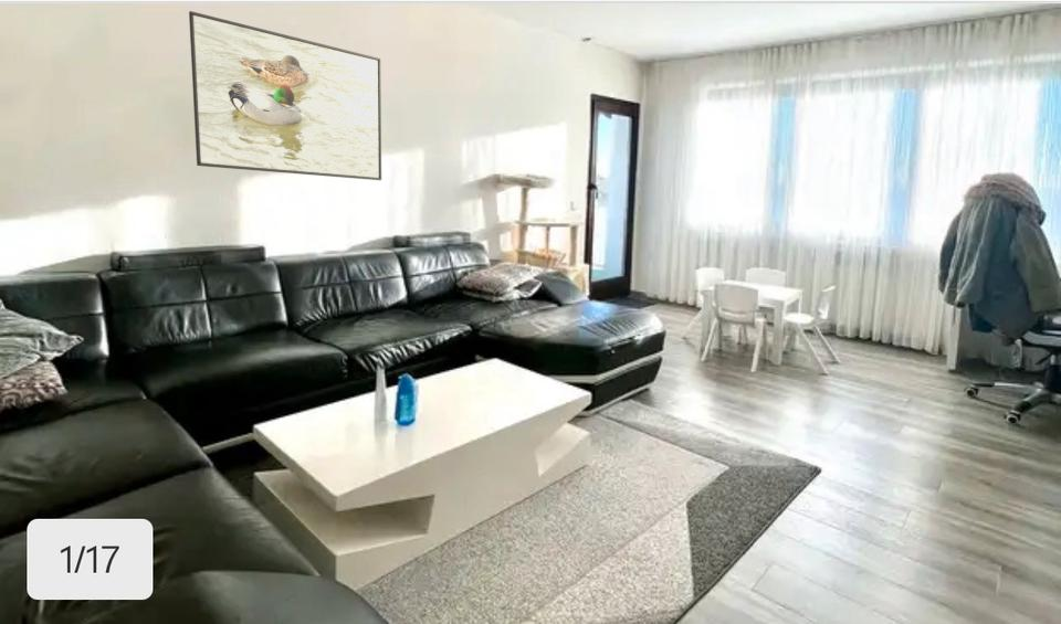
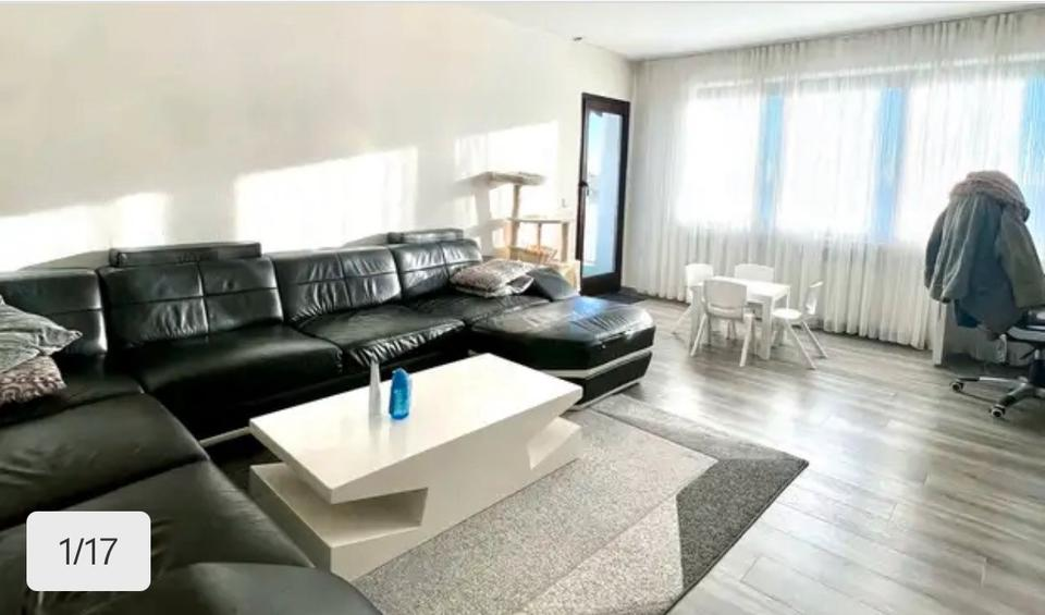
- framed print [188,10,382,181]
